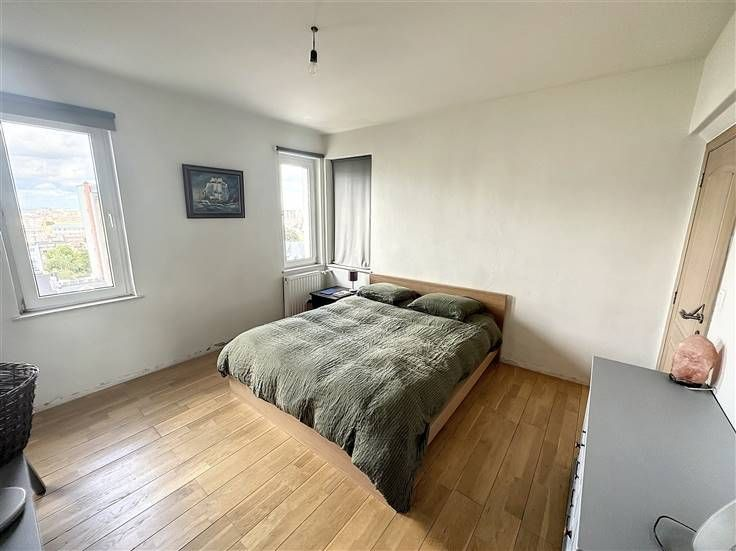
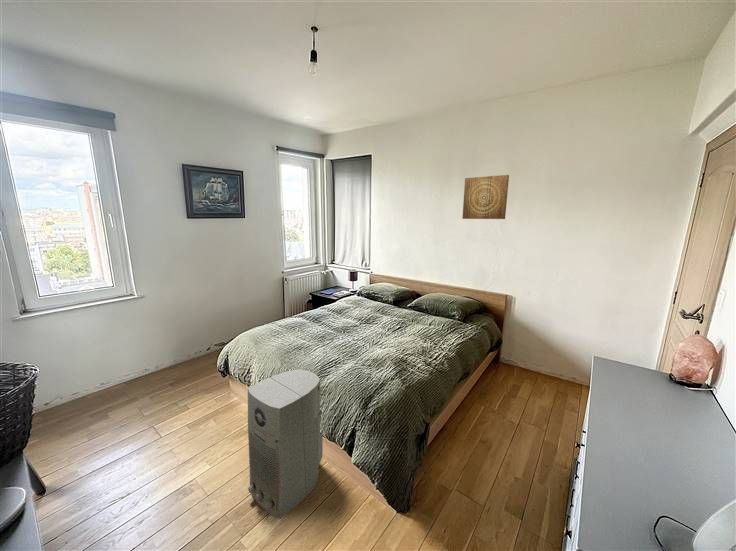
+ air purifier [247,368,324,520]
+ wall art [461,174,510,220]
